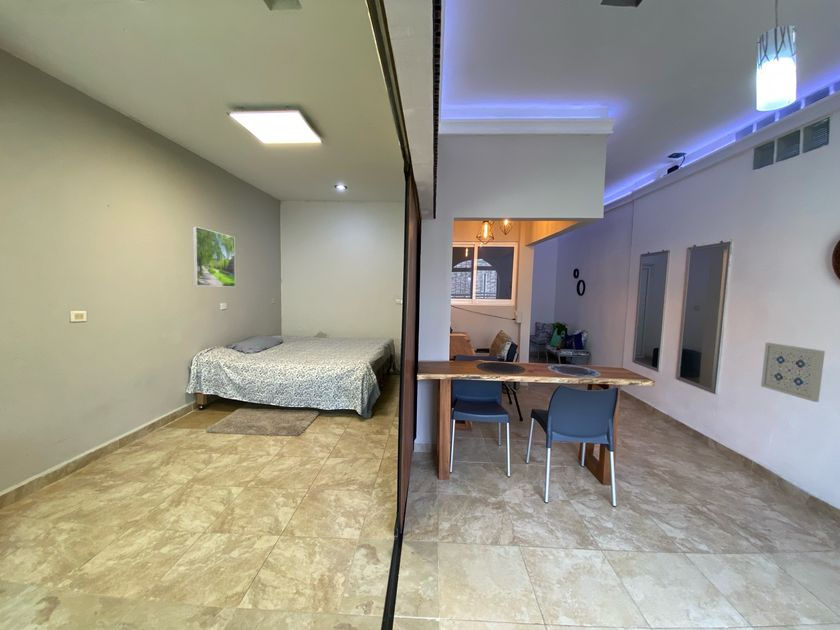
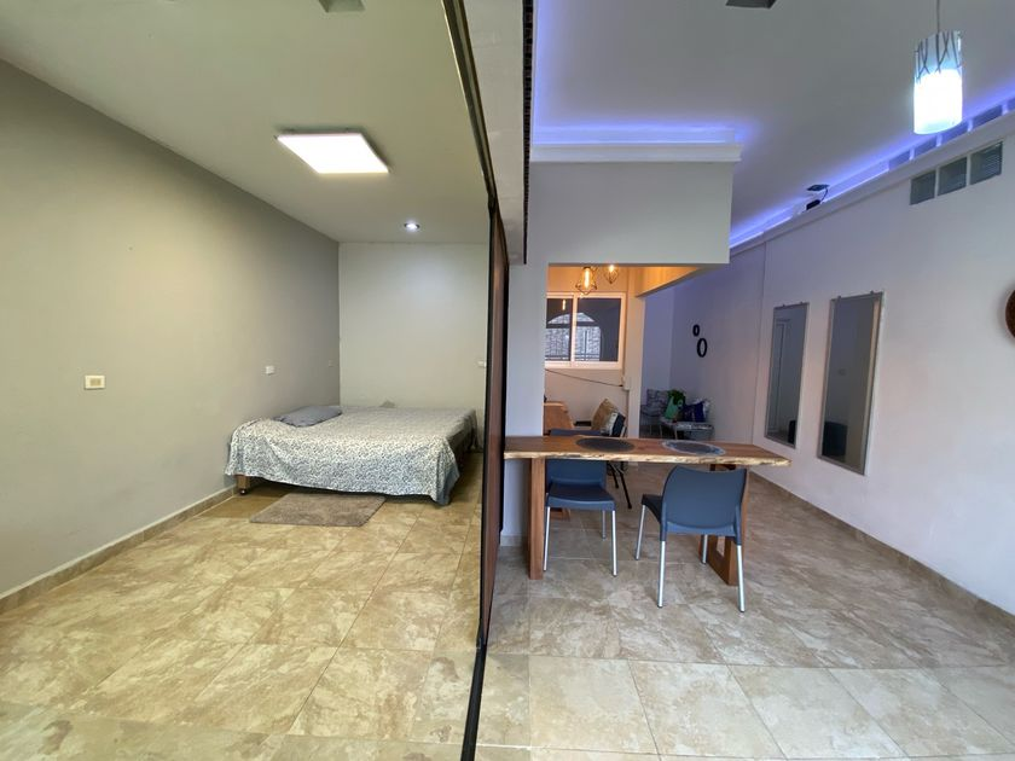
- wall art [760,342,826,403]
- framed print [192,225,236,288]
